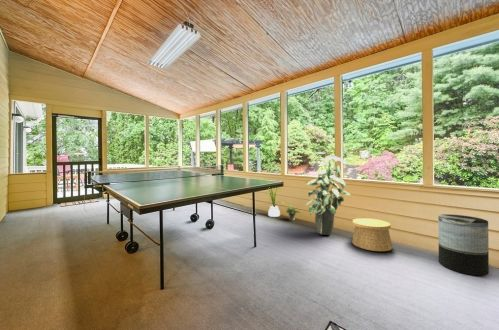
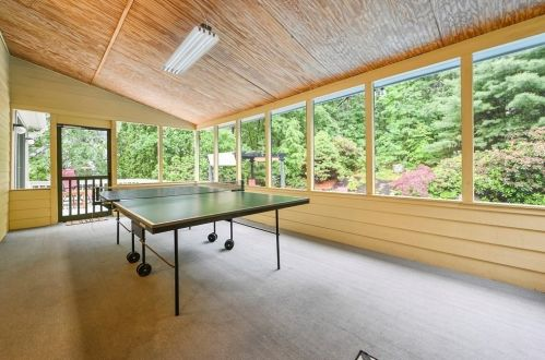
- trash can [437,213,490,277]
- basket [351,217,393,252]
- house plant [264,178,285,218]
- indoor plant [304,151,352,236]
- potted plant [285,203,303,222]
